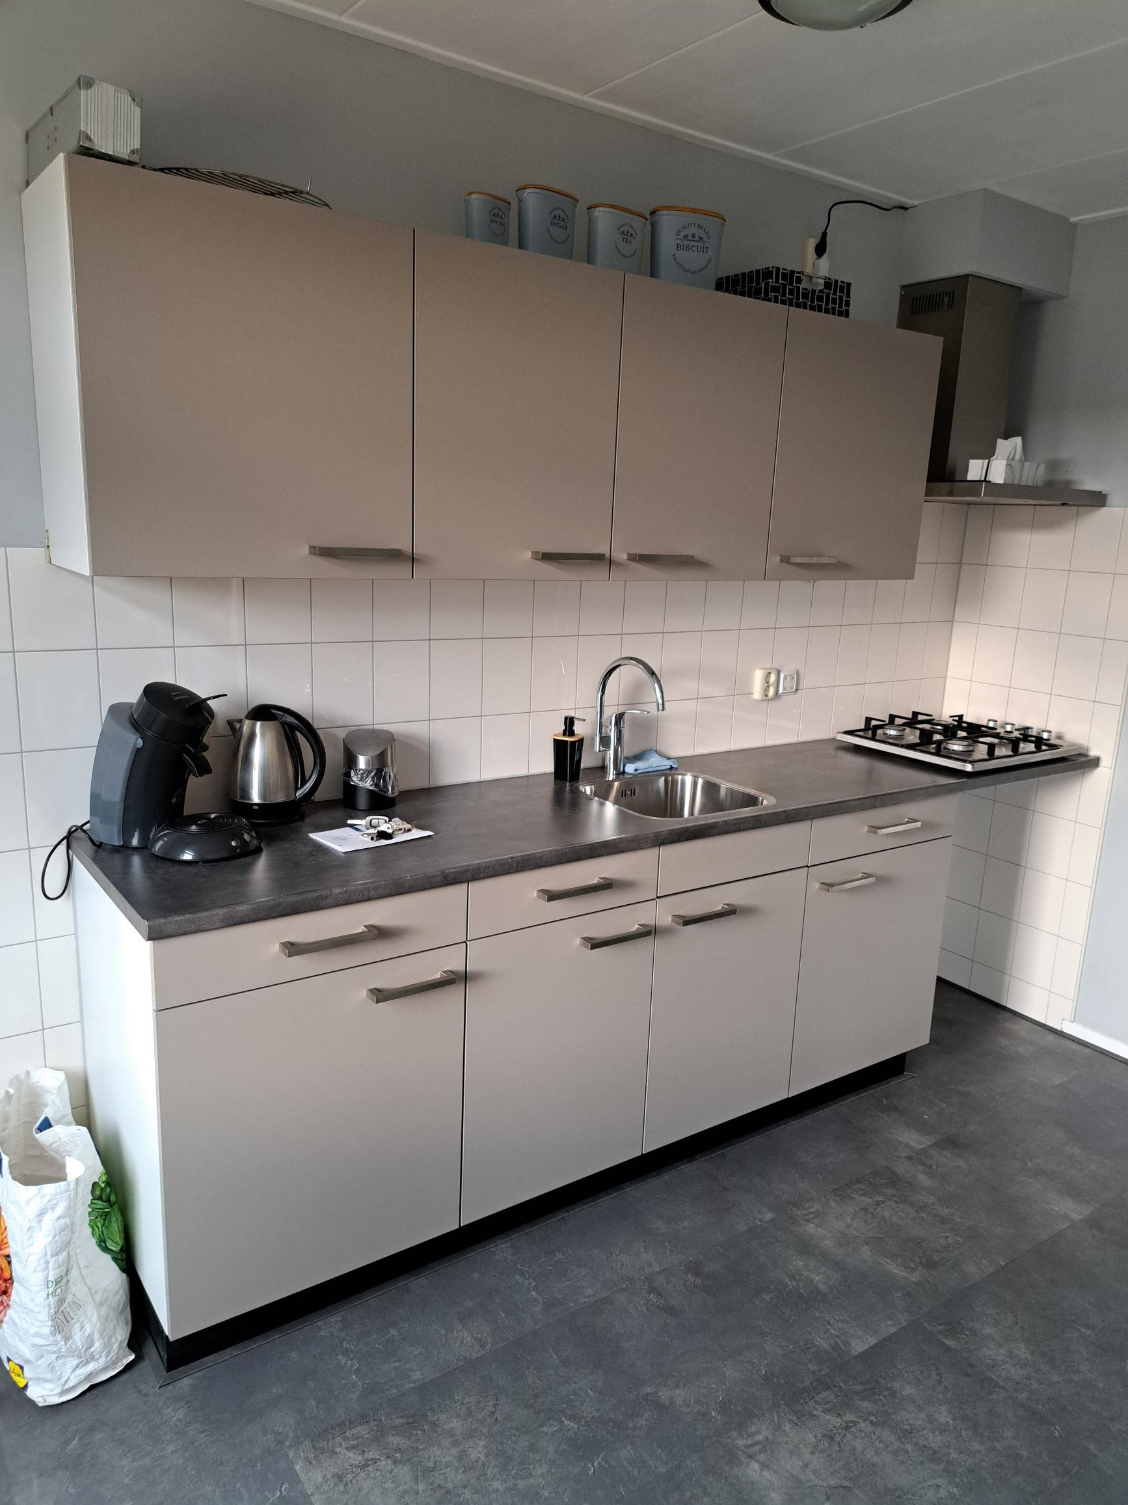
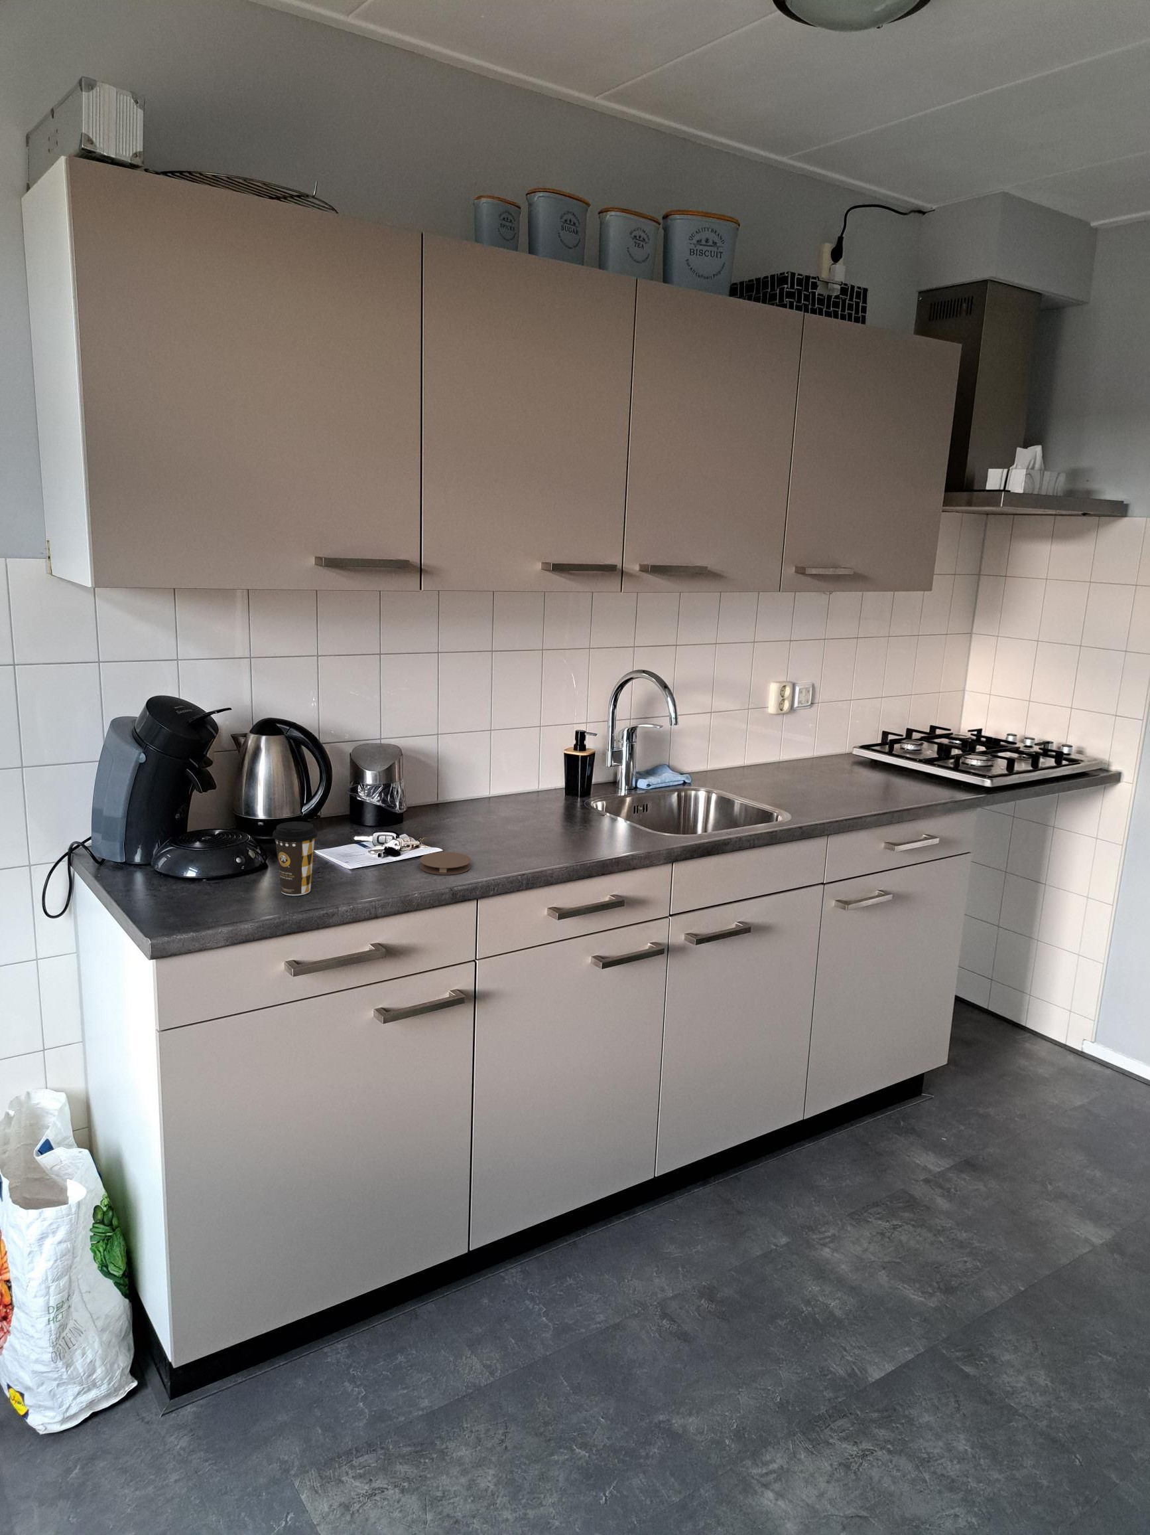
+ coffee cup [272,821,319,897]
+ coaster [419,851,471,875]
